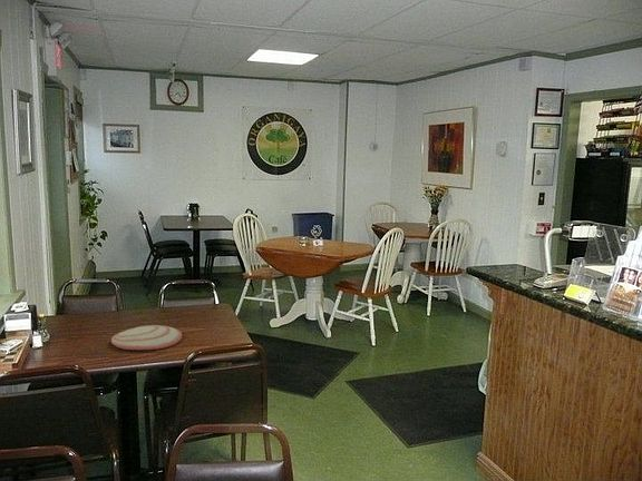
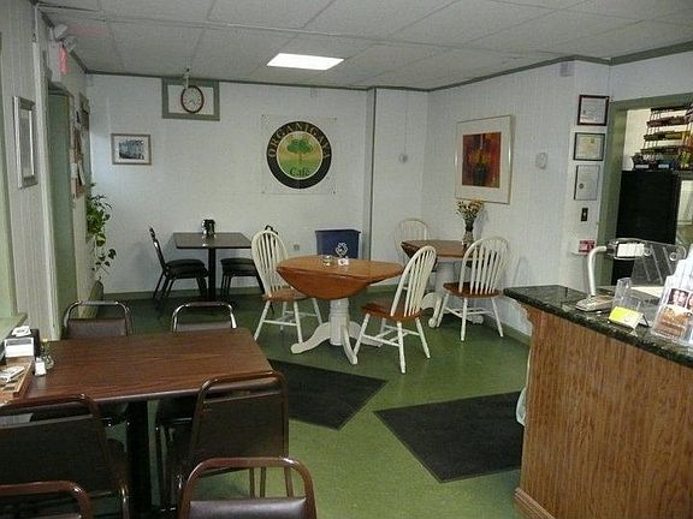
- plate [110,324,183,351]
